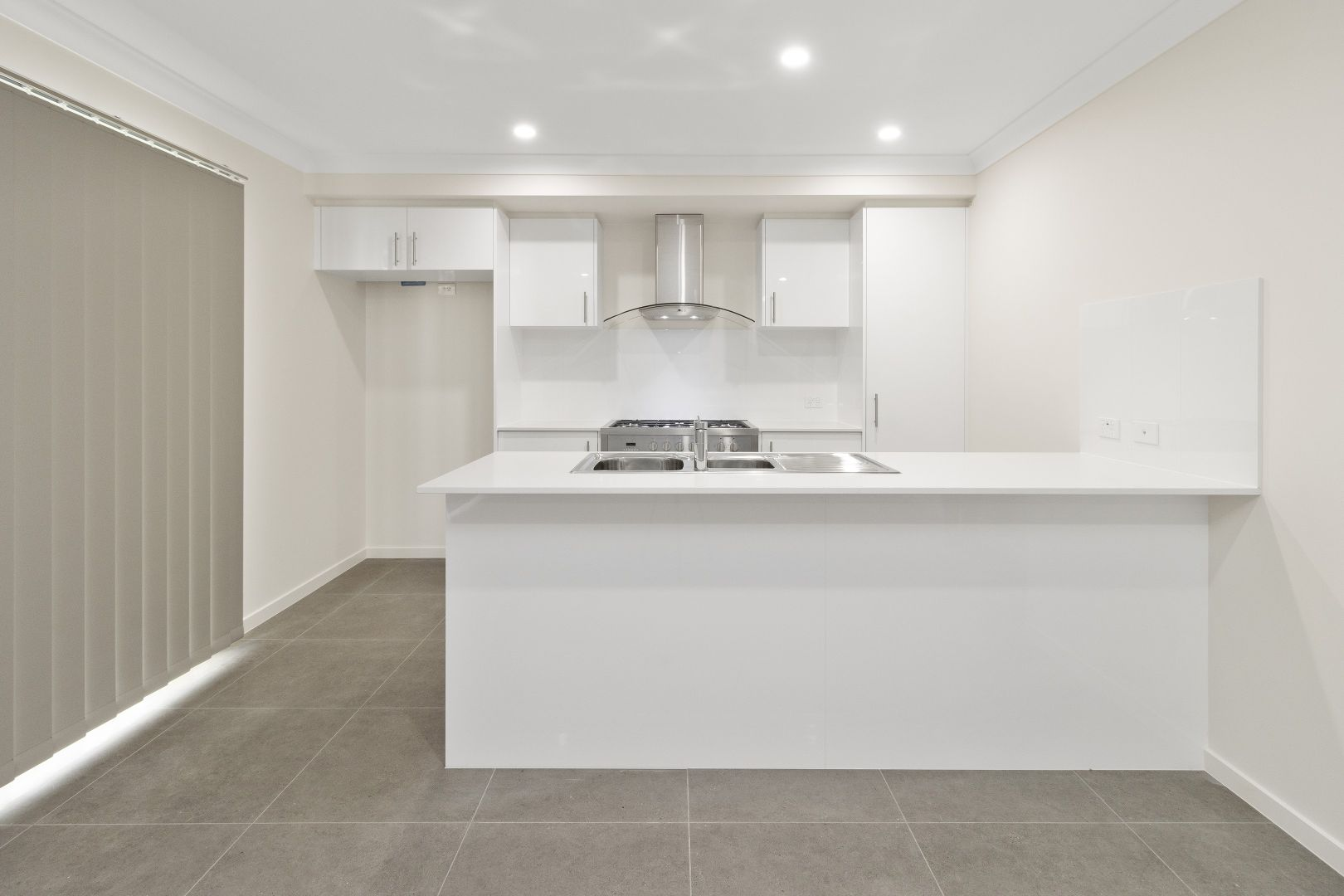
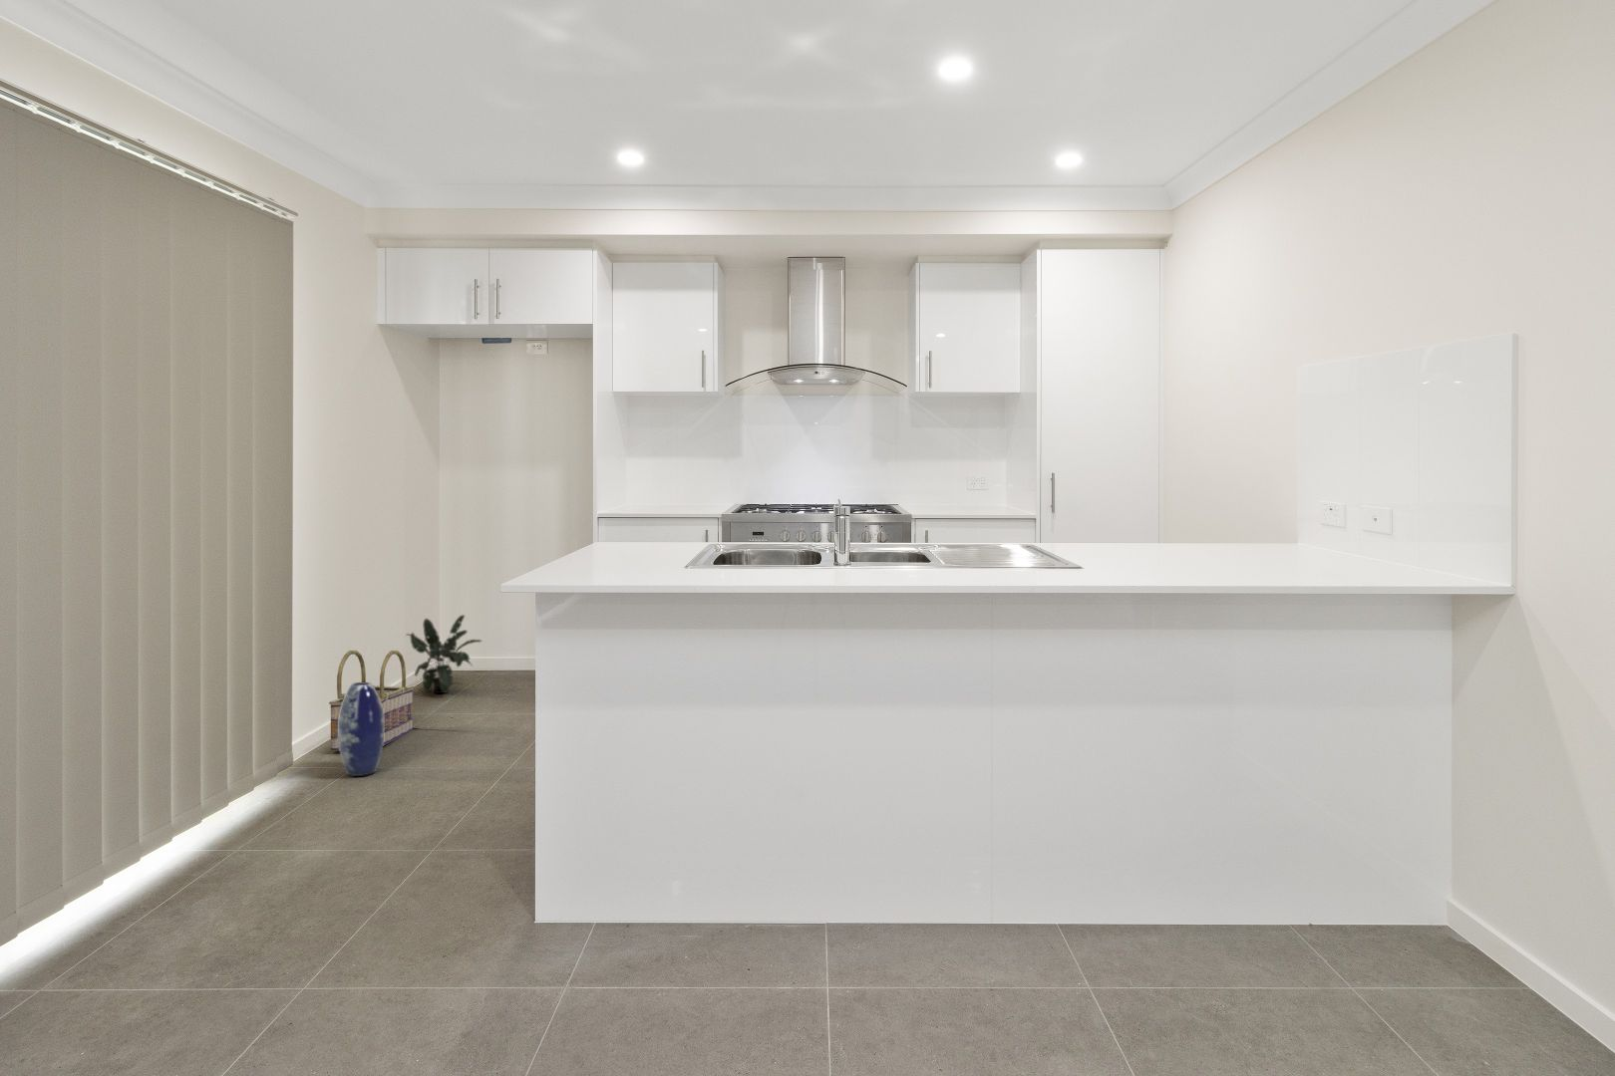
+ basket [328,650,415,752]
+ potted plant [405,614,483,694]
+ vase [338,681,383,777]
